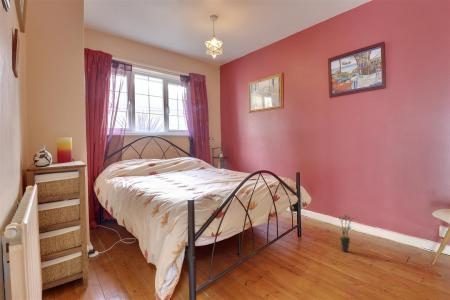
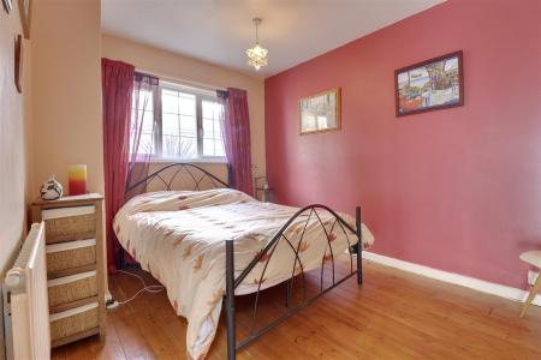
- potted plant [338,213,356,253]
